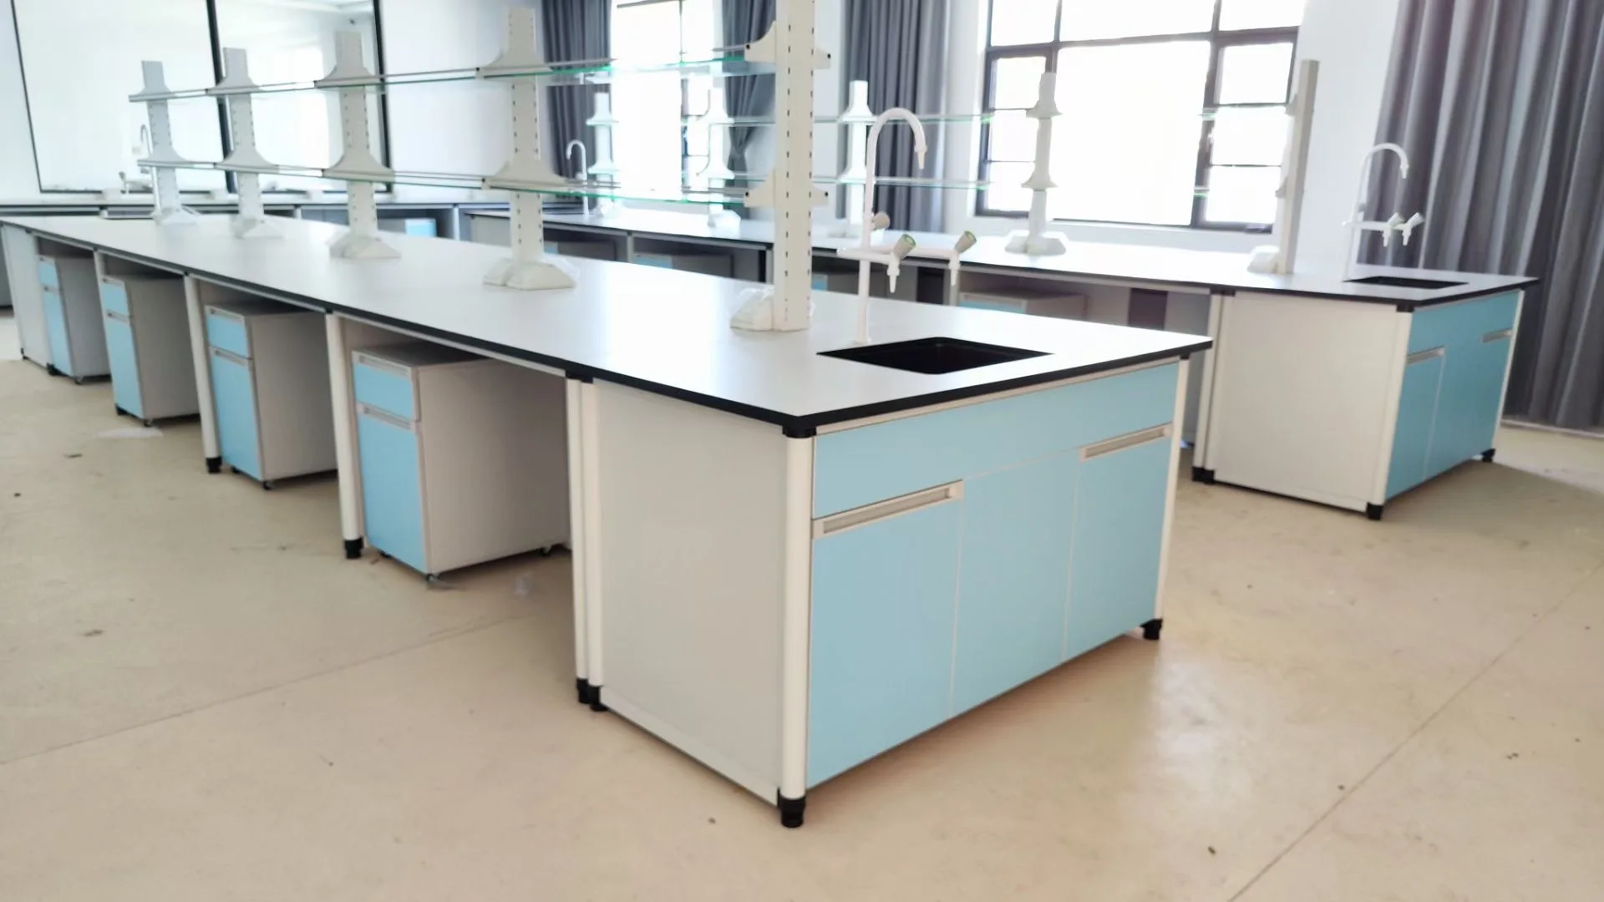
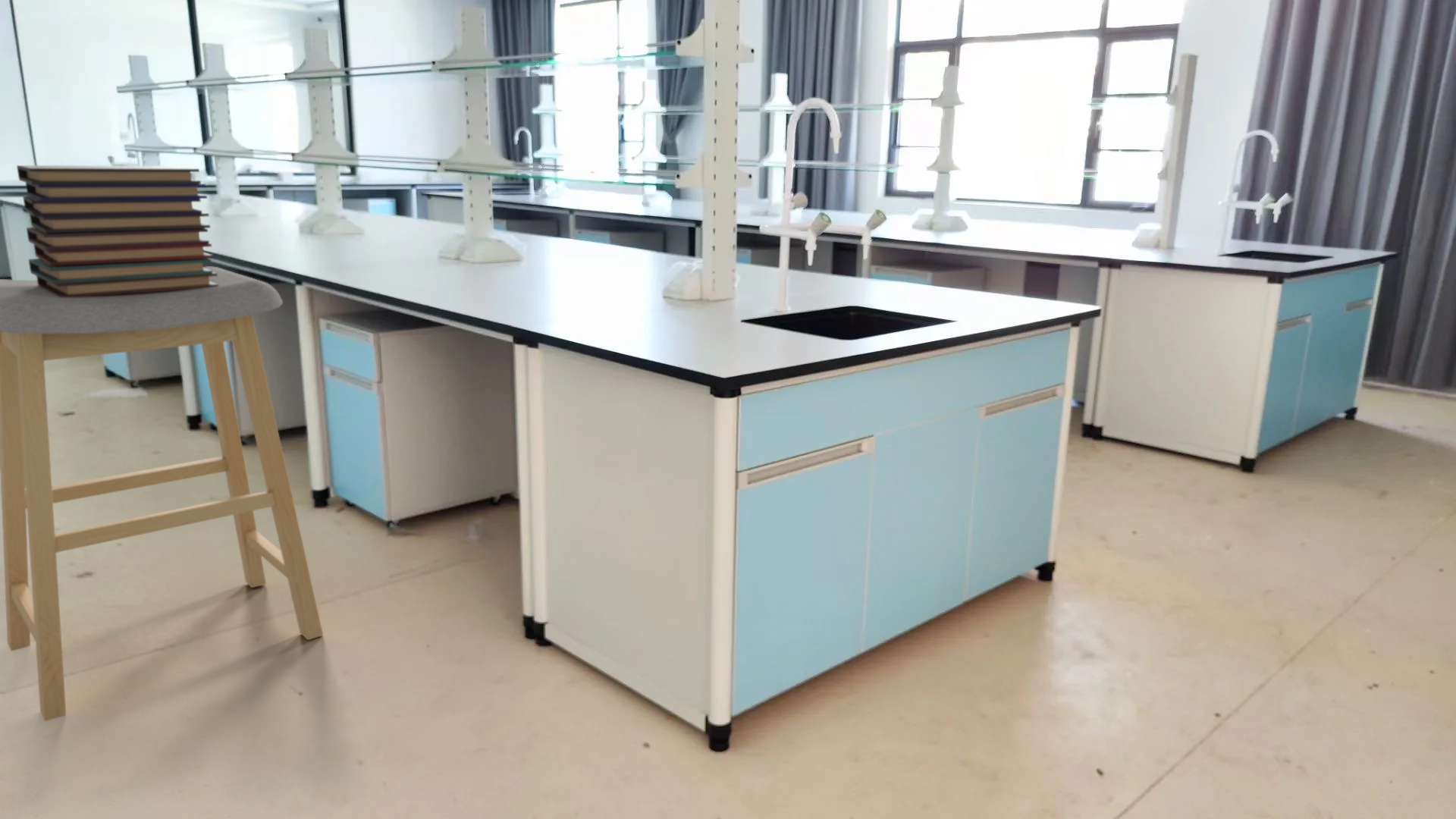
+ book stack [16,165,218,297]
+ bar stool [0,265,324,721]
